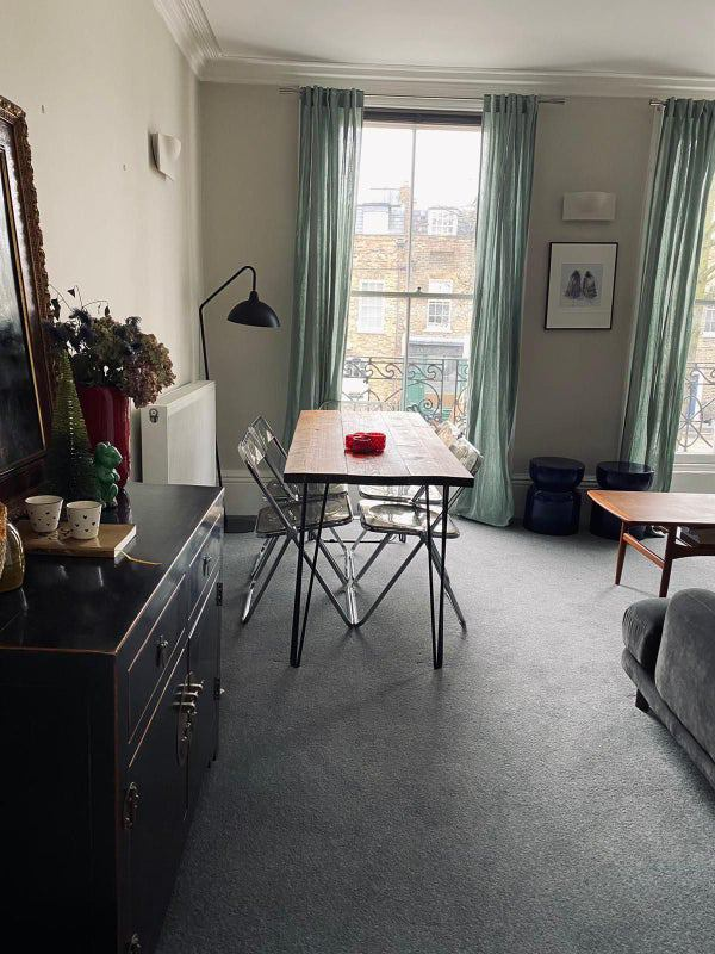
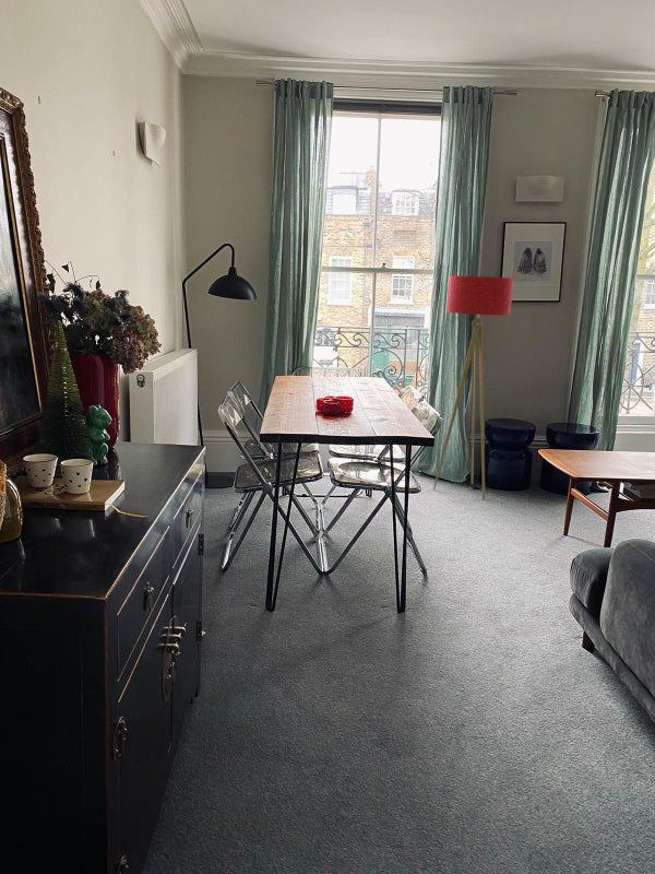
+ floor lamp [432,275,514,500]
